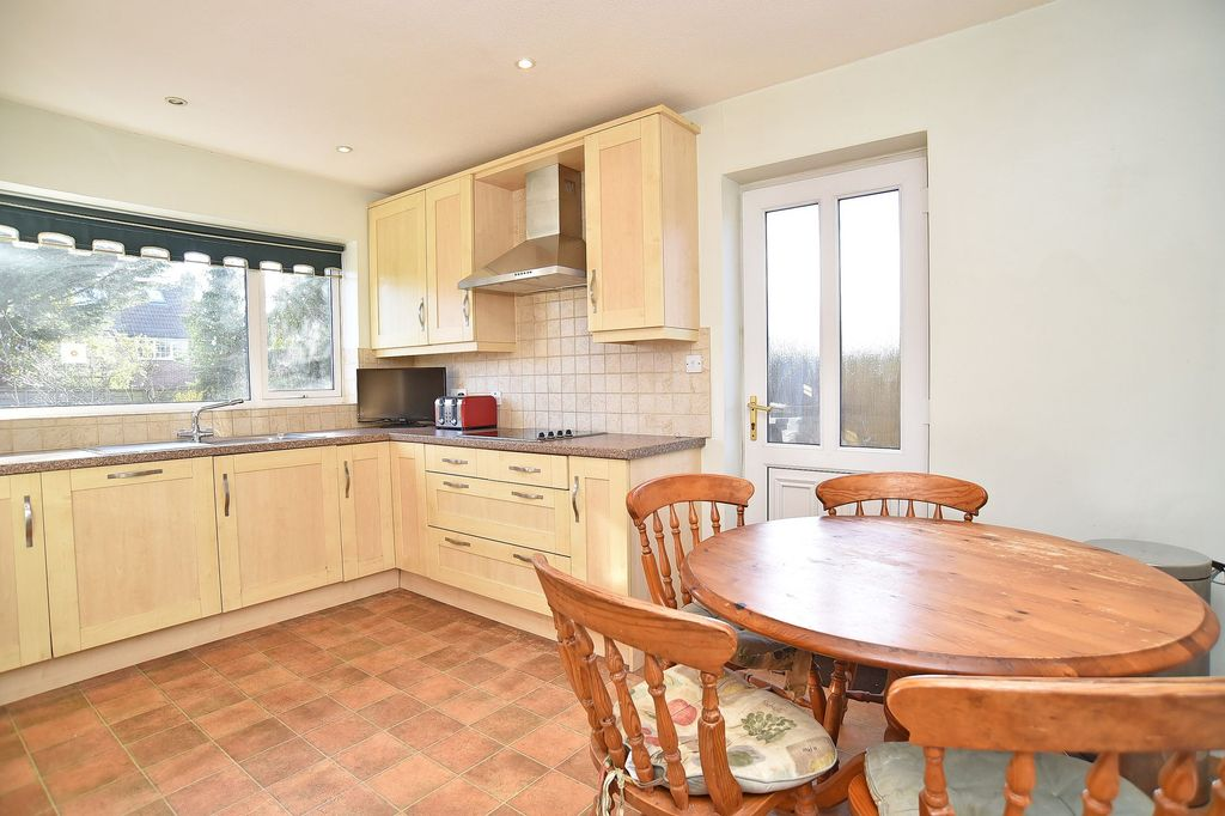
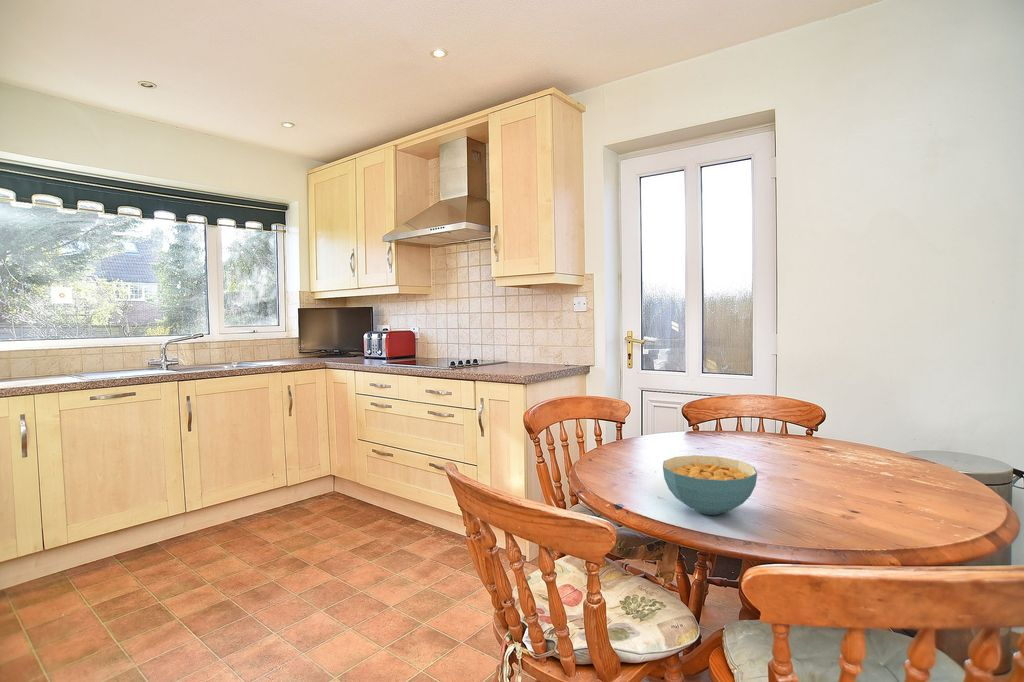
+ cereal bowl [662,454,758,516]
